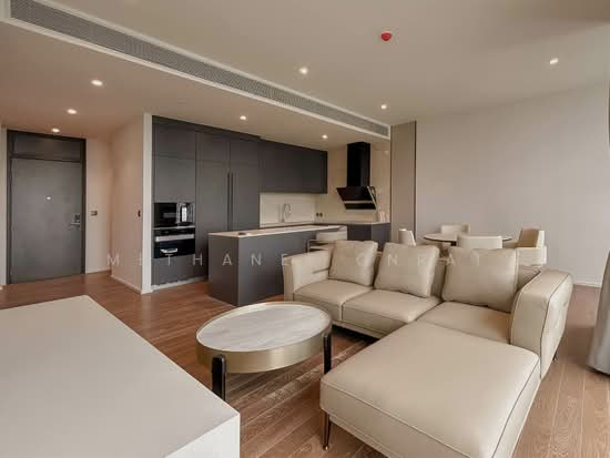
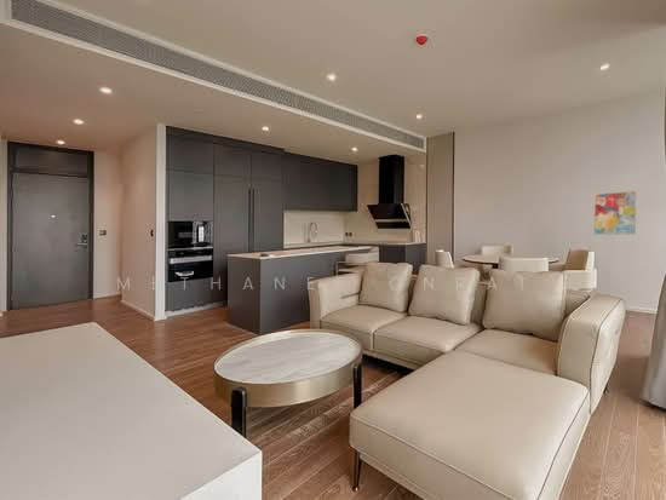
+ wall art [592,189,638,236]
